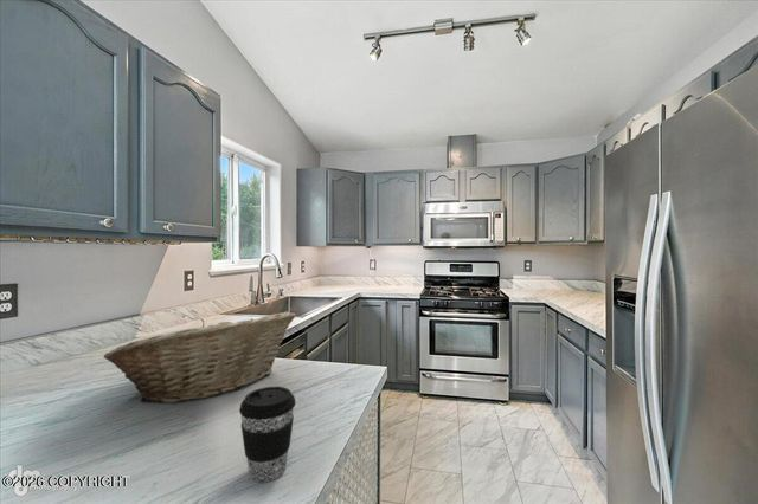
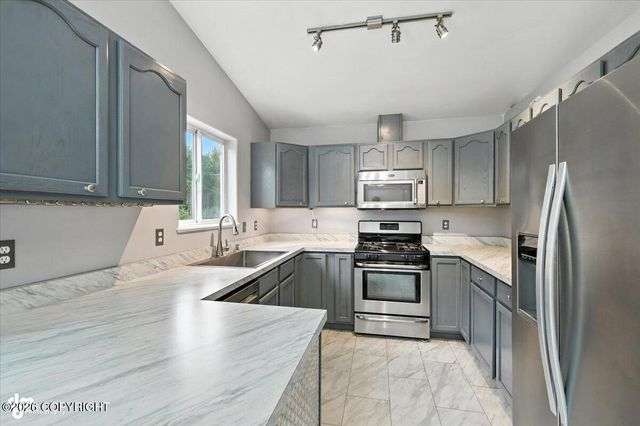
- coffee cup [238,386,296,483]
- fruit basket [102,310,296,405]
